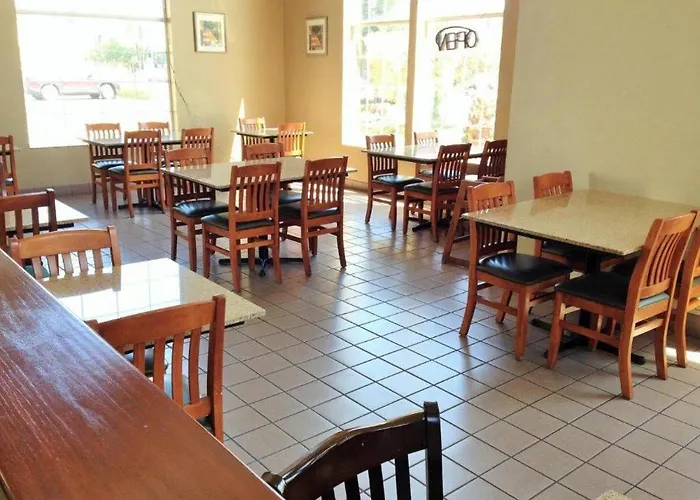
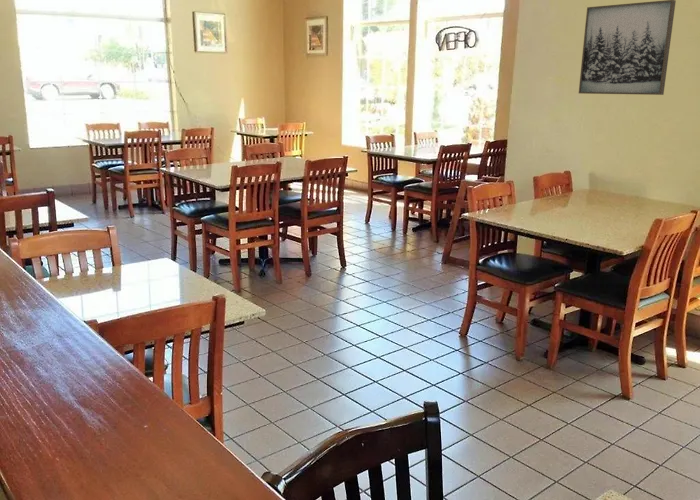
+ wall art [578,0,677,96]
